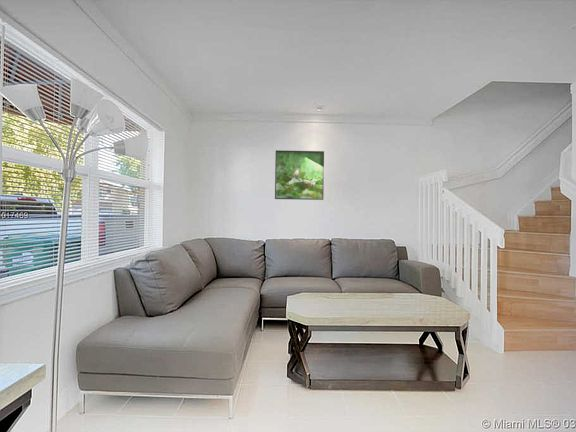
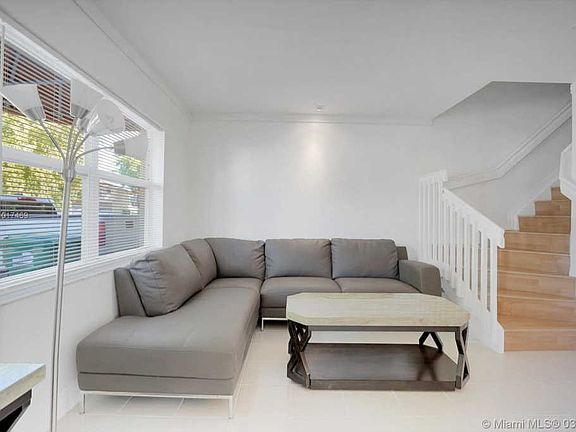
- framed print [274,149,325,201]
